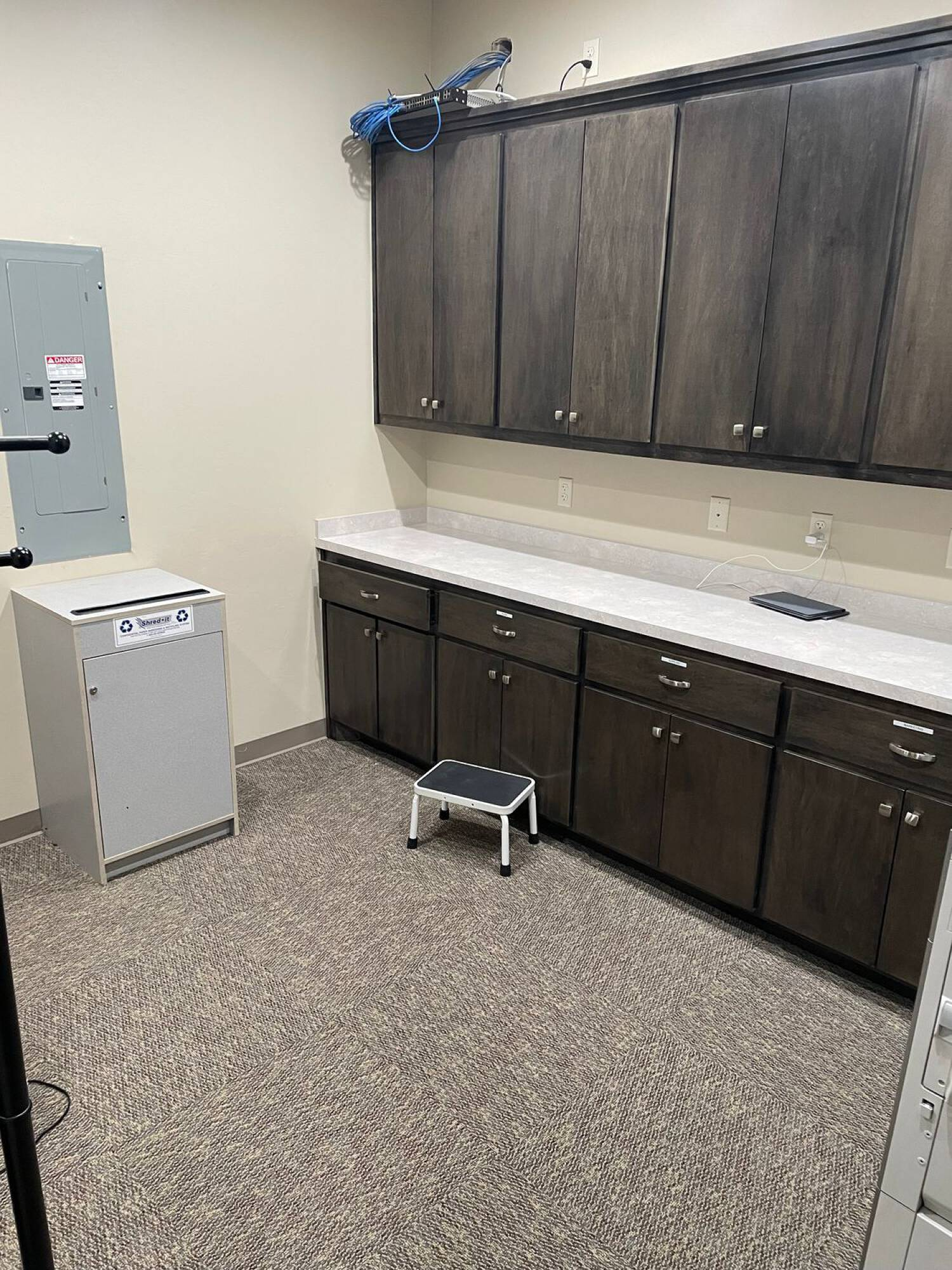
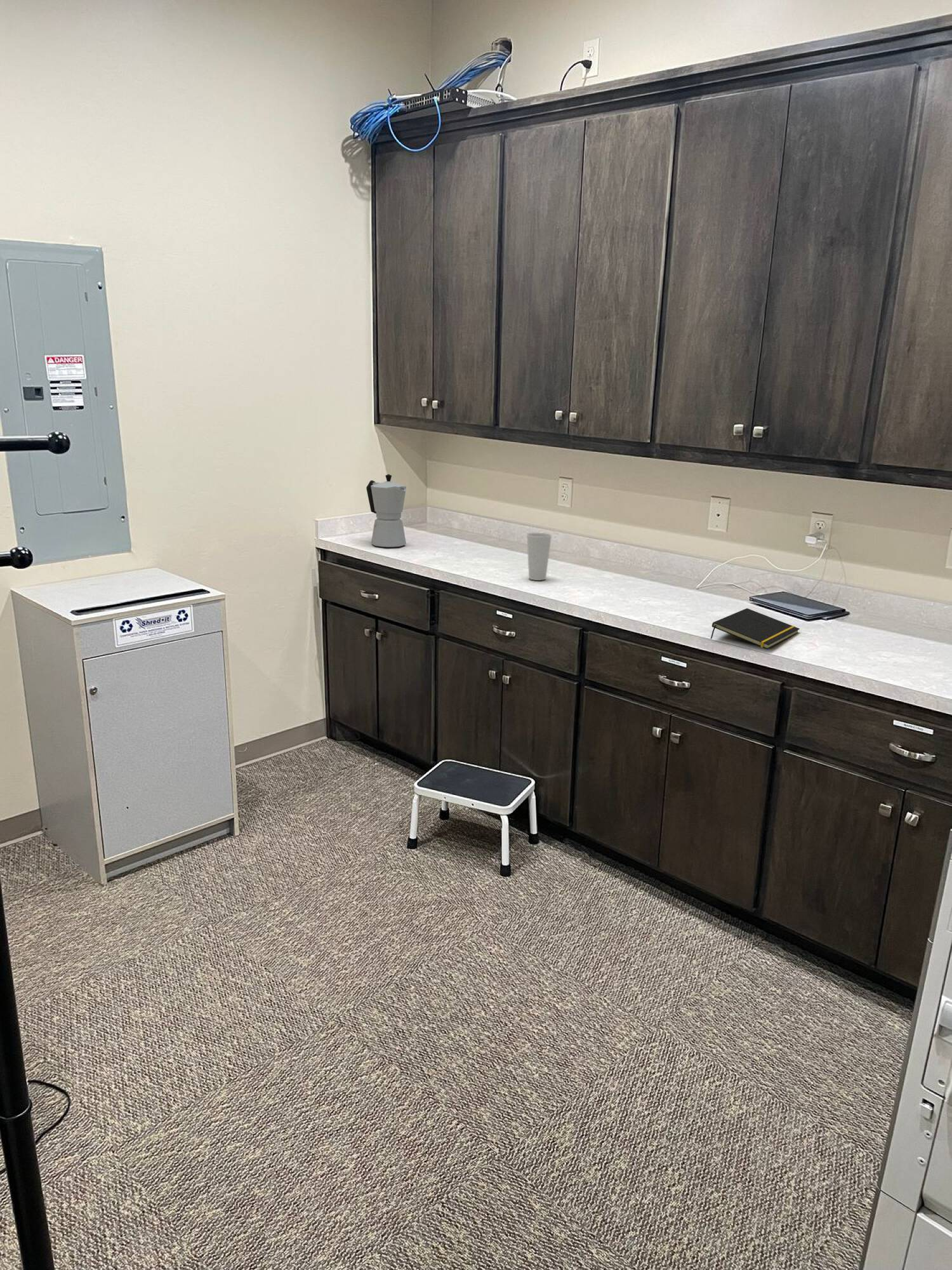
+ cup [526,532,552,581]
+ notepad [710,608,800,650]
+ moka pot [366,474,407,548]
